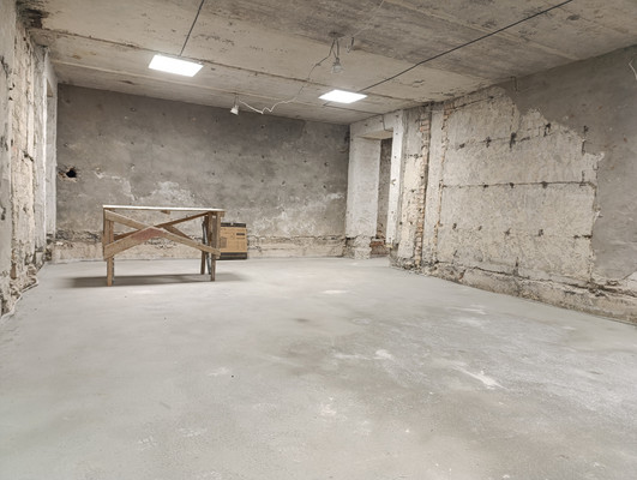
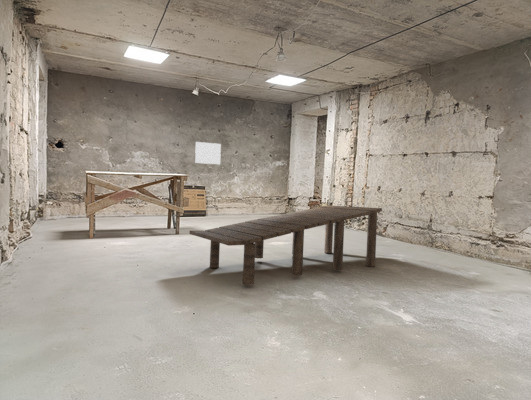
+ wall art [194,141,222,165]
+ dining table [188,204,383,286]
